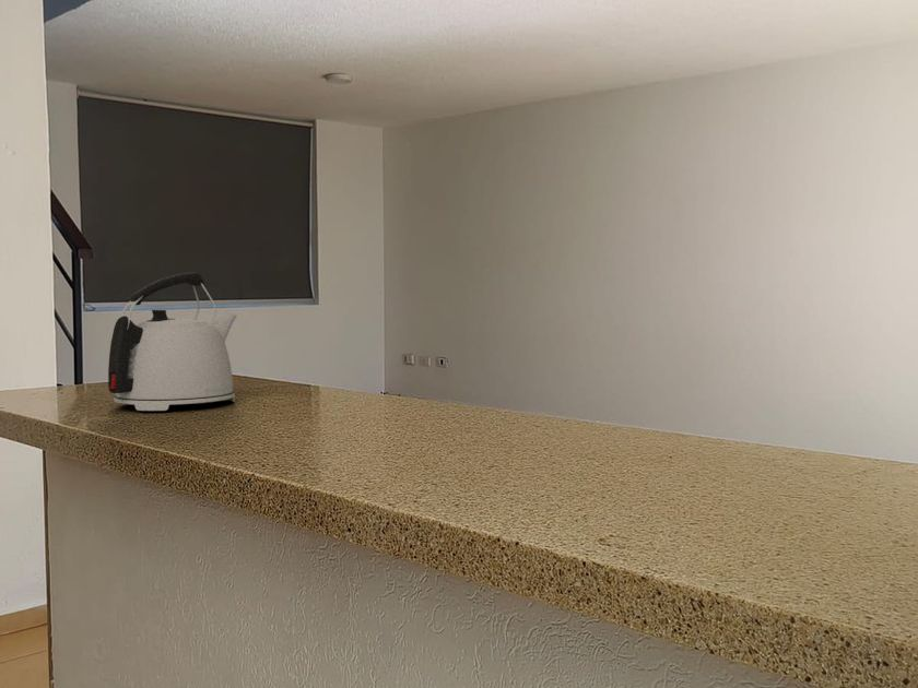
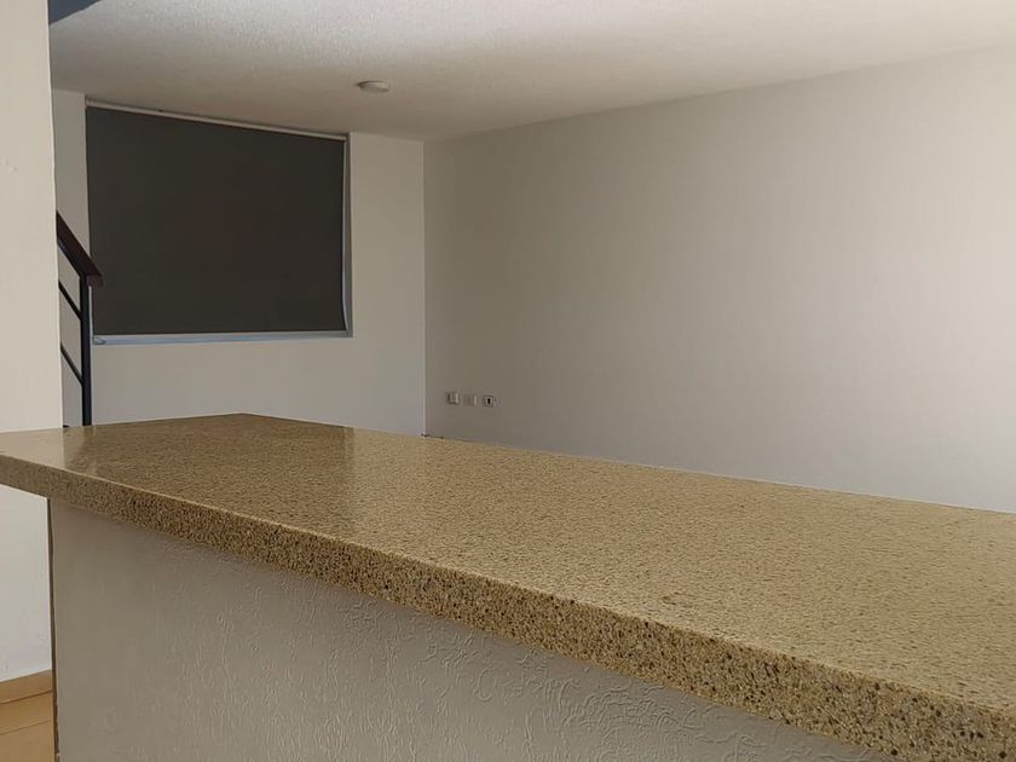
- kettle [107,271,238,412]
